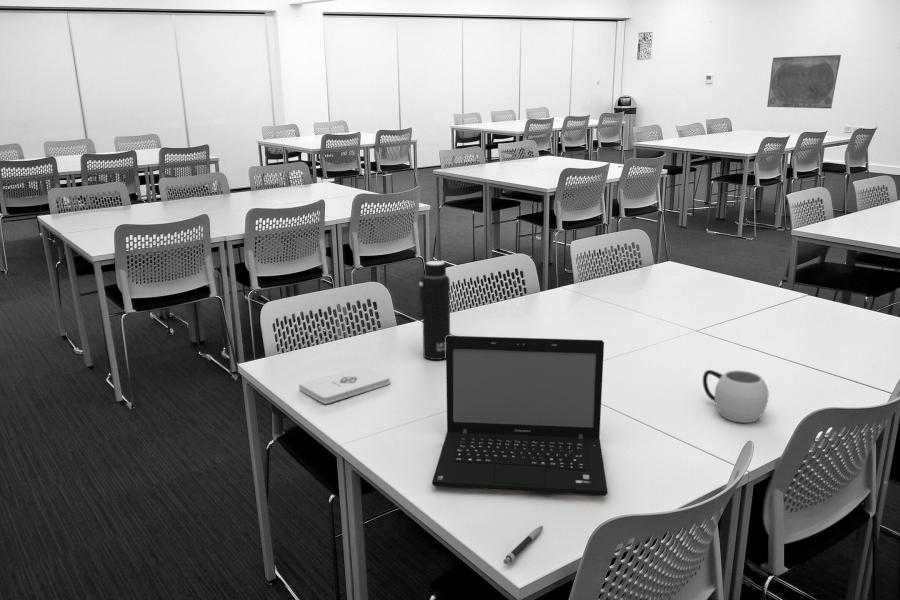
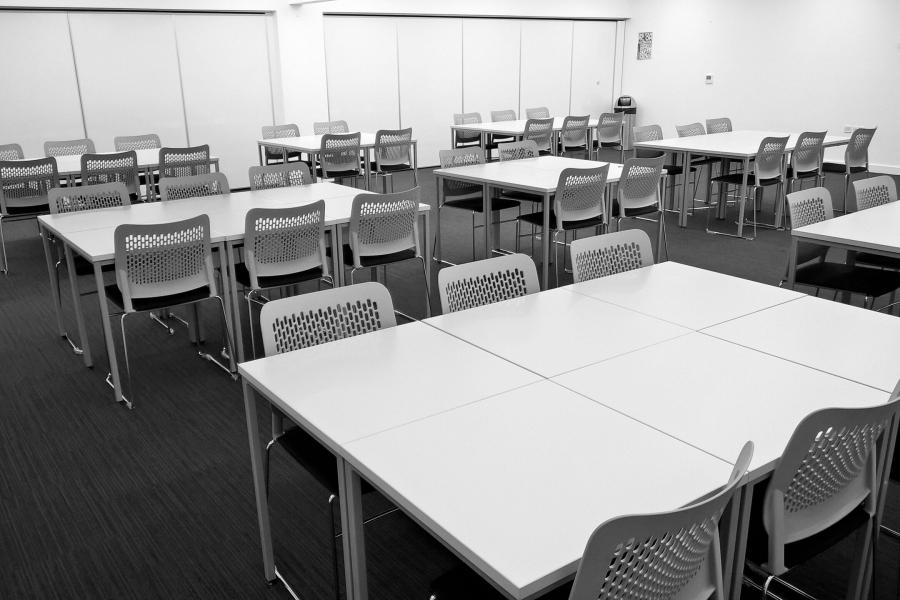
- mug [702,369,770,424]
- water bottle [417,260,451,361]
- laptop [431,335,609,497]
- notepad [298,364,391,405]
- pen [503,525,544,565]
- world map [766,54,842,109]
